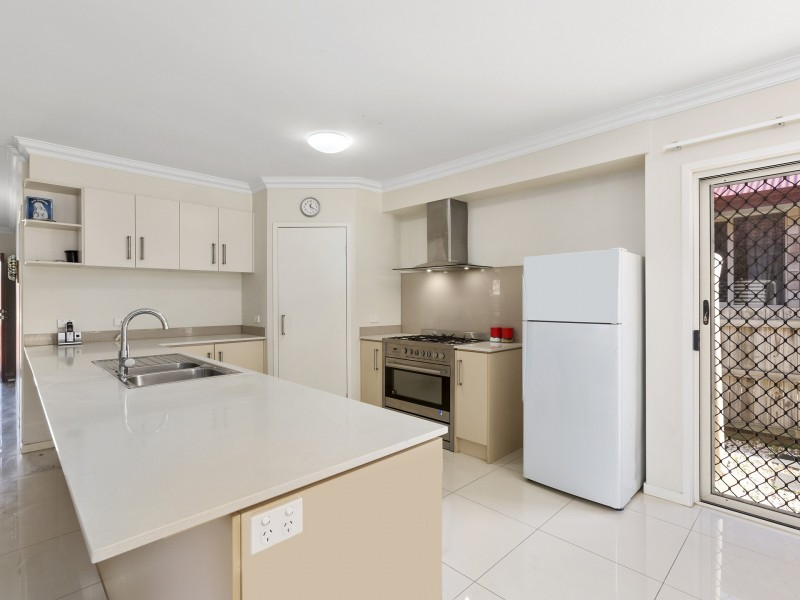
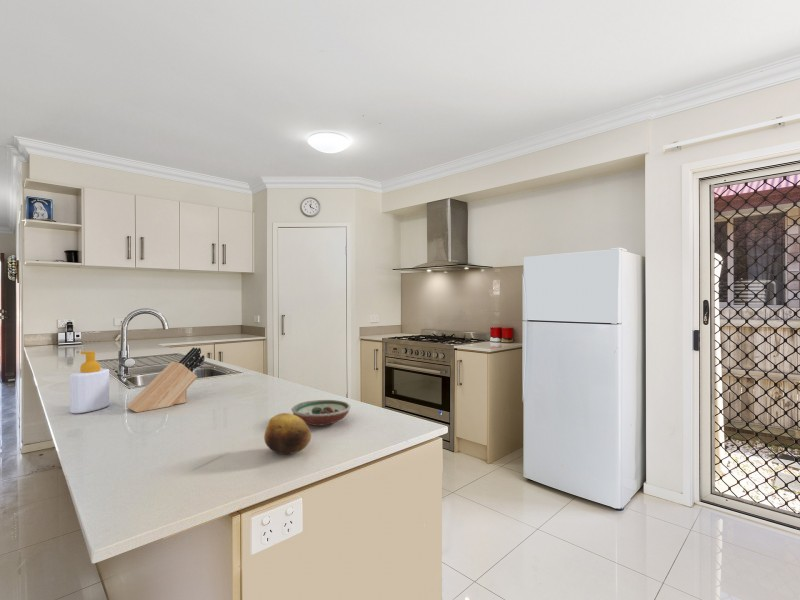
+ soap bottle [69,350,110,414]
+ decorative bowl [290,399,352,427]
+ fruit [263,412,312,455]
+ knife block [125,346,206,413]
